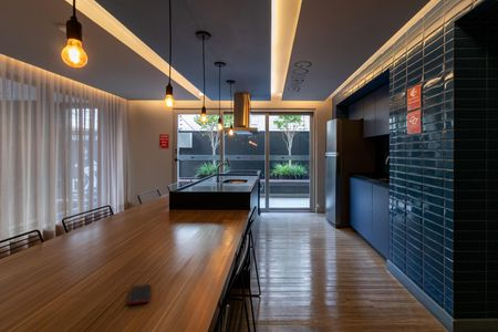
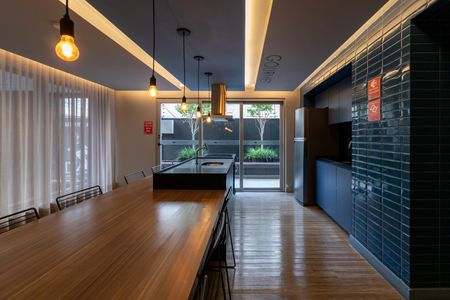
- cell phone [126,283,153,305]
